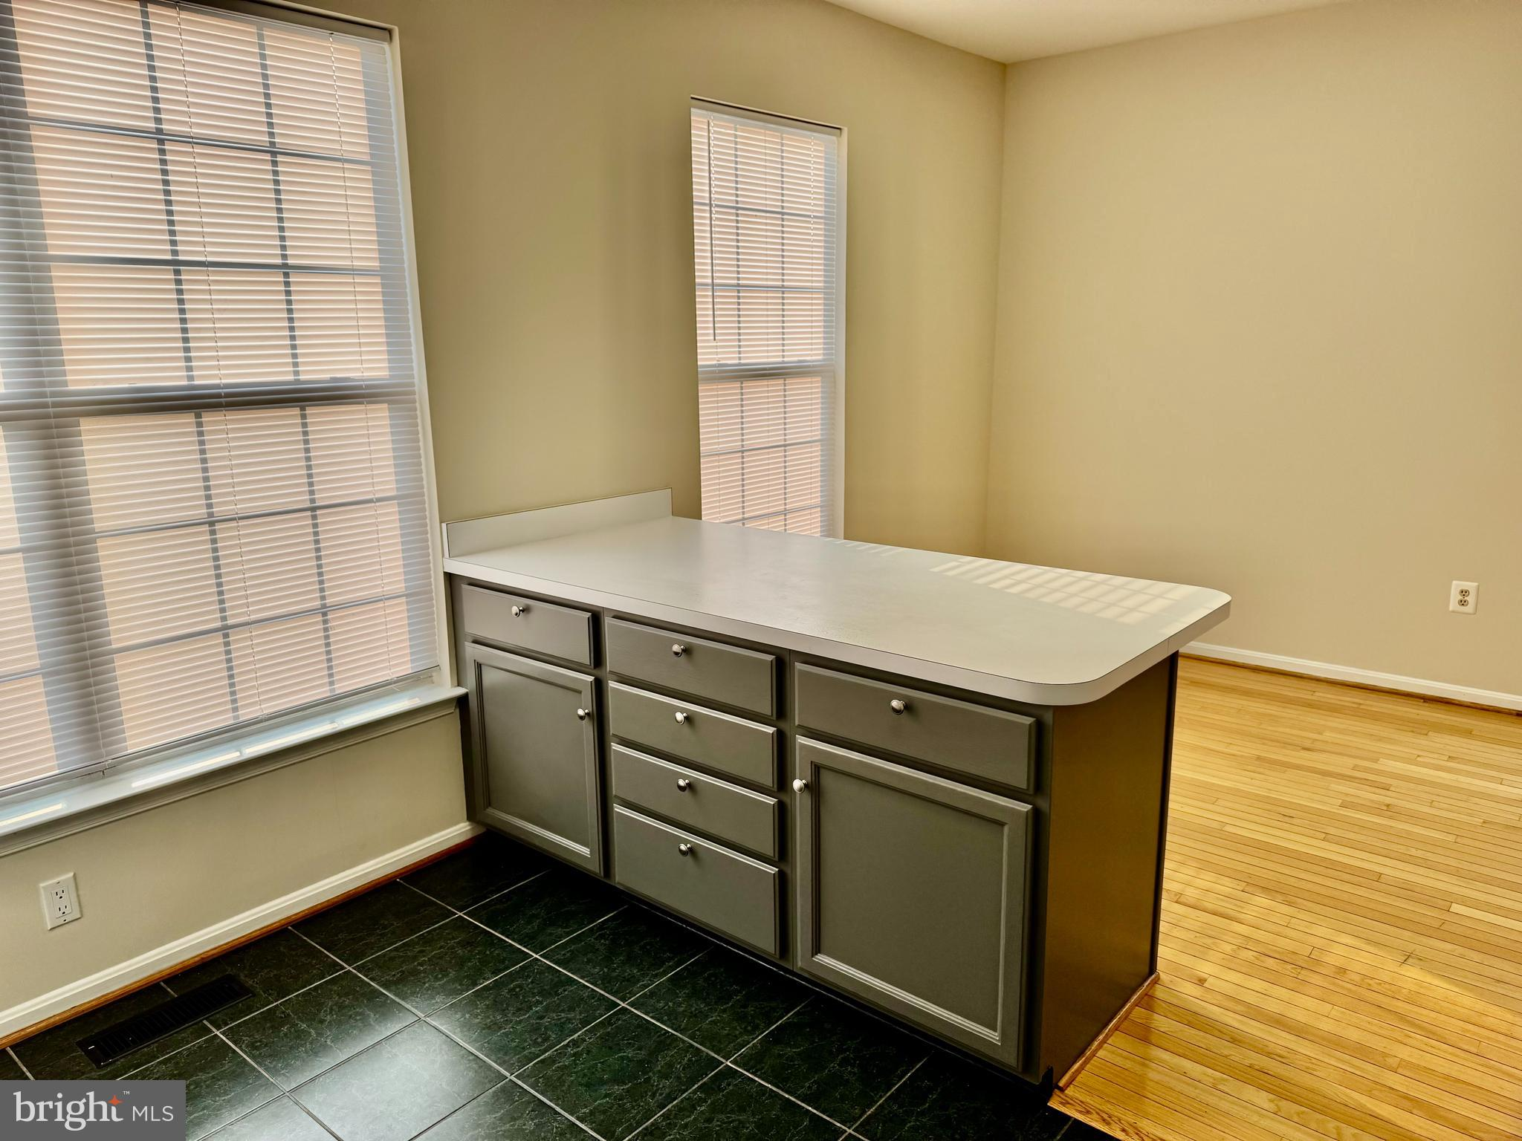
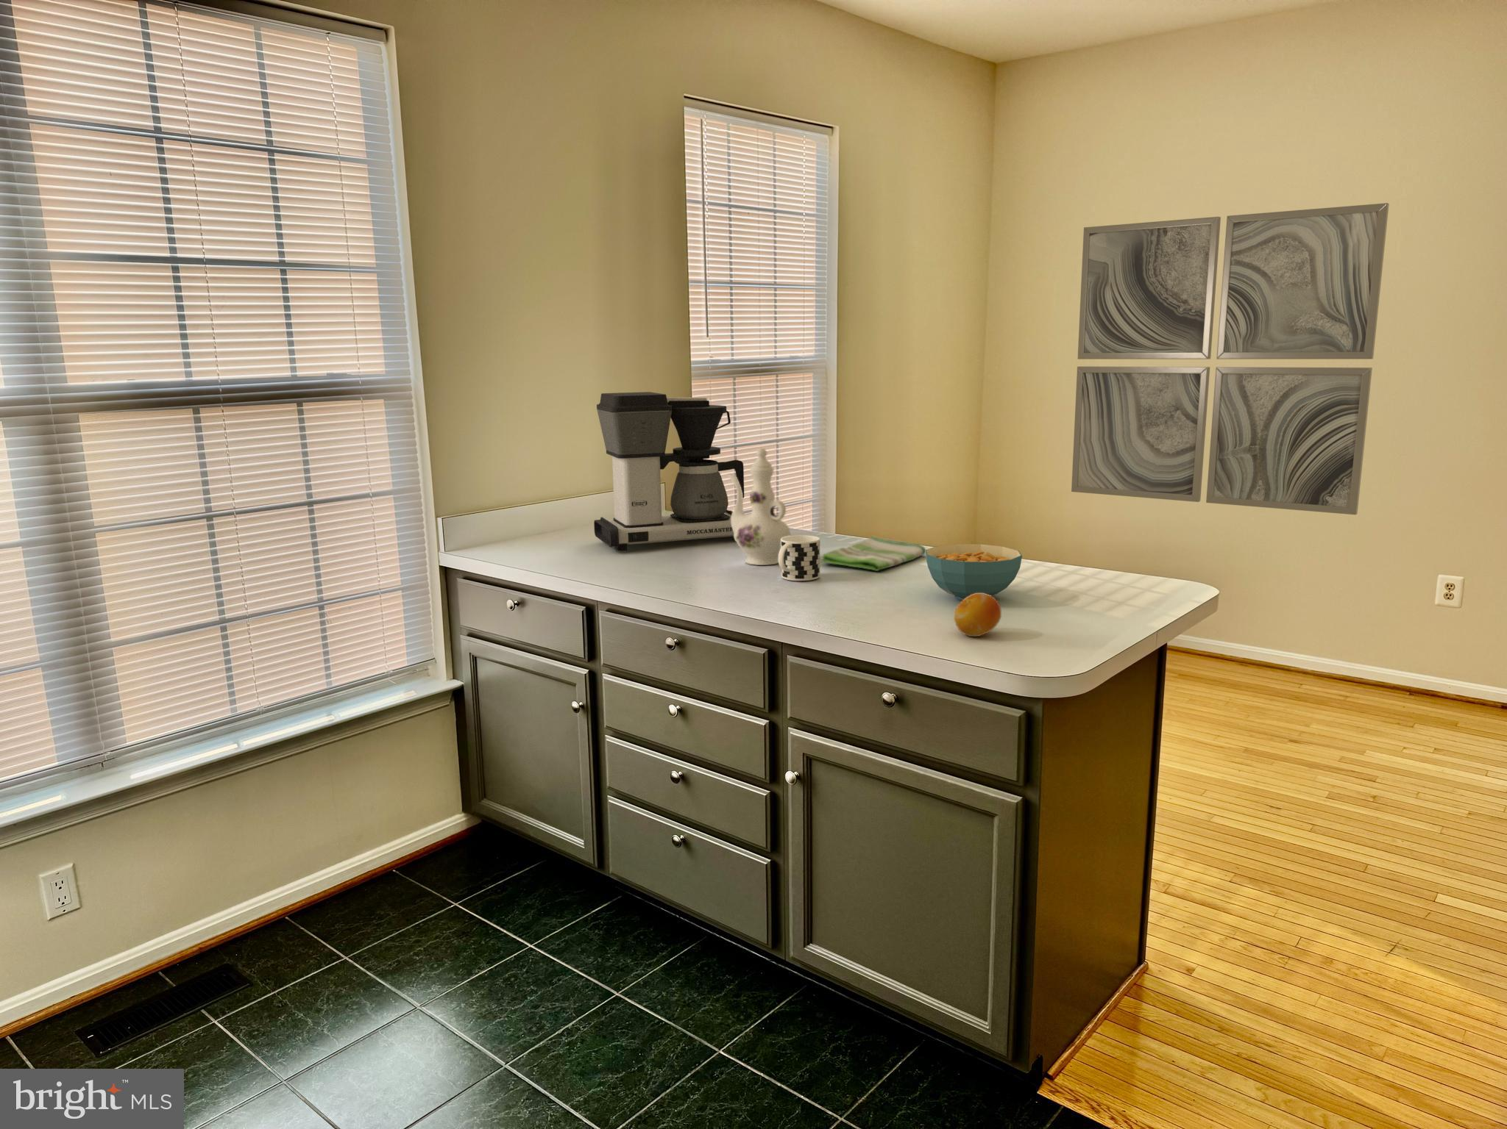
+ cereal bowl [924,543,1023,600]
+ fruit [954,593,1003,637]
+ dish towel [820,535,927,572]
+ wall art [1070,202,1390,515]
+ coffee maker [593,391,745,551]
+ cup [777,535,820,581]
+ chinaware [726,447,791,566]
